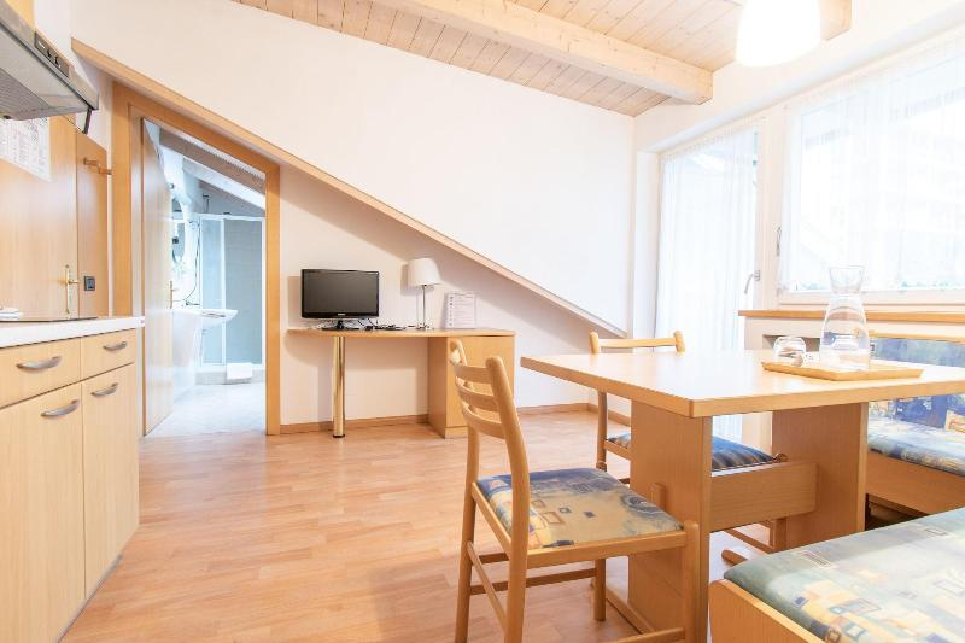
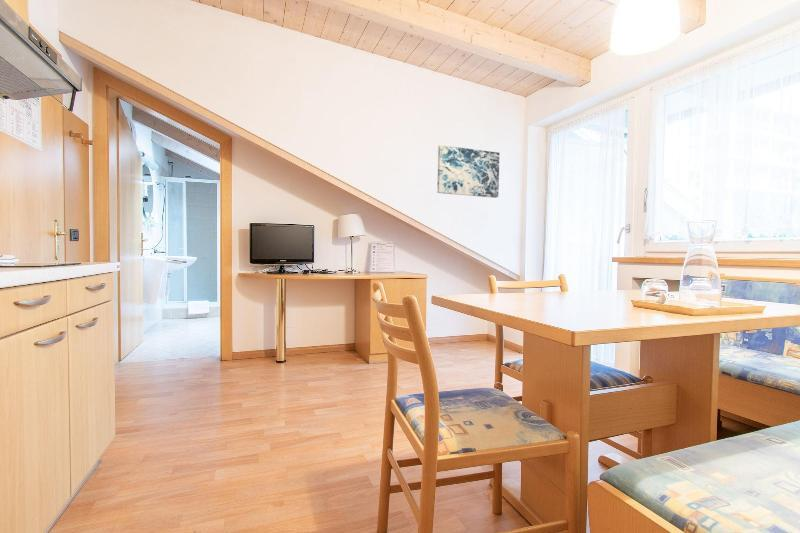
+ wall art [436,144,501,199]
